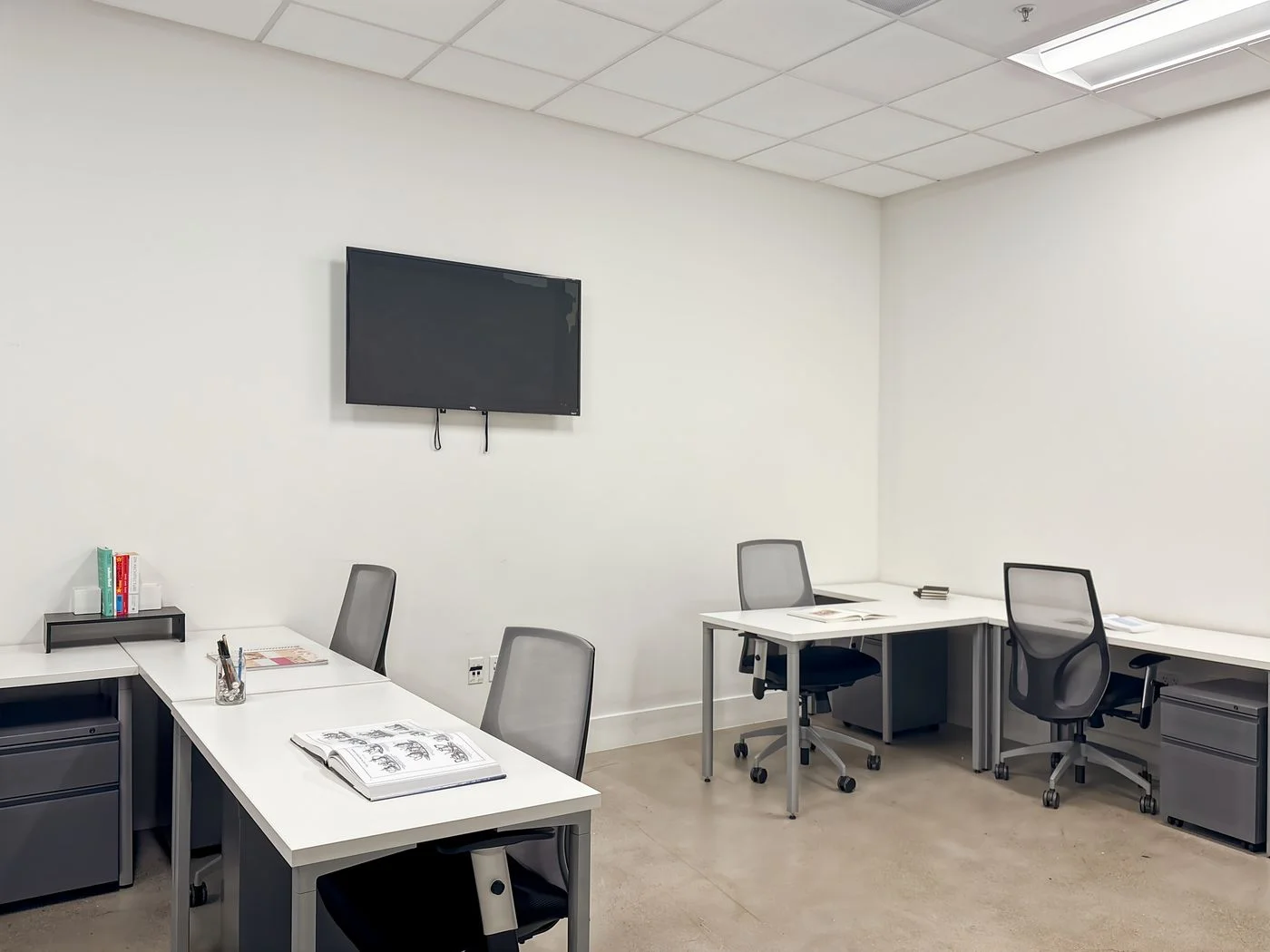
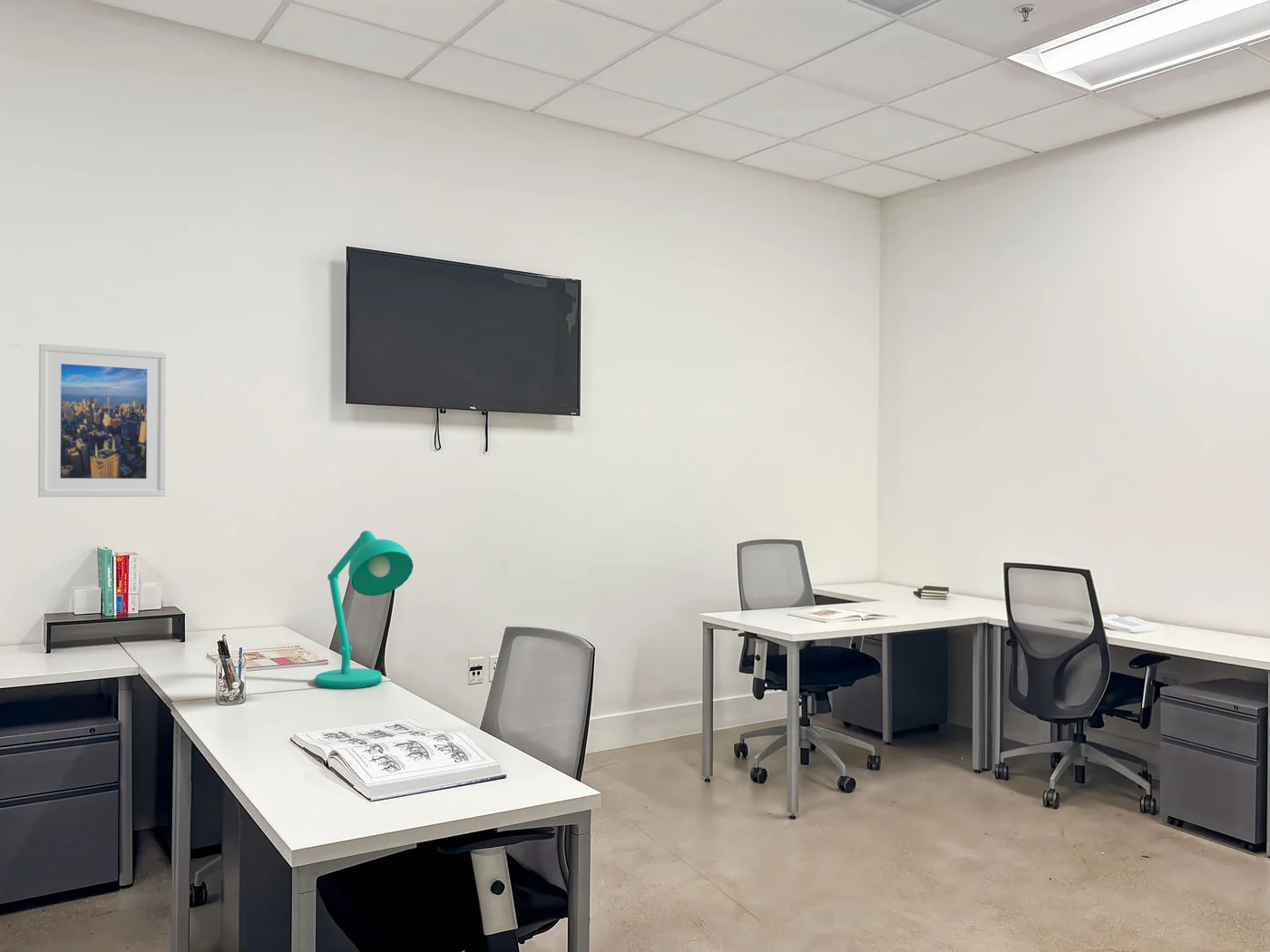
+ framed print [37,343,168,498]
+ desk lamp [314,529,414,690]
